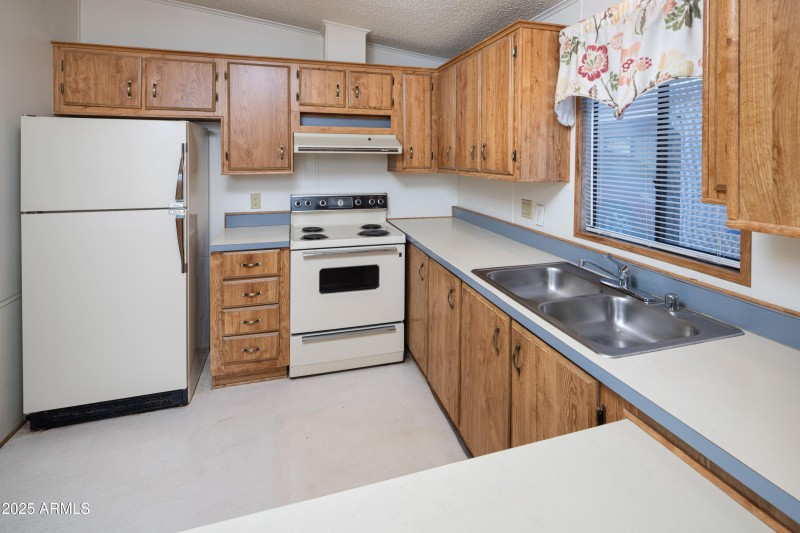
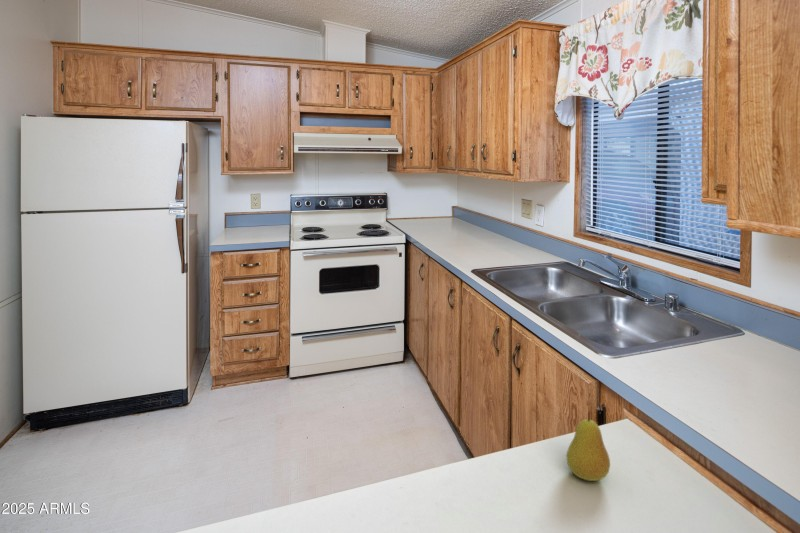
+ fruit [565,410,611,482]
